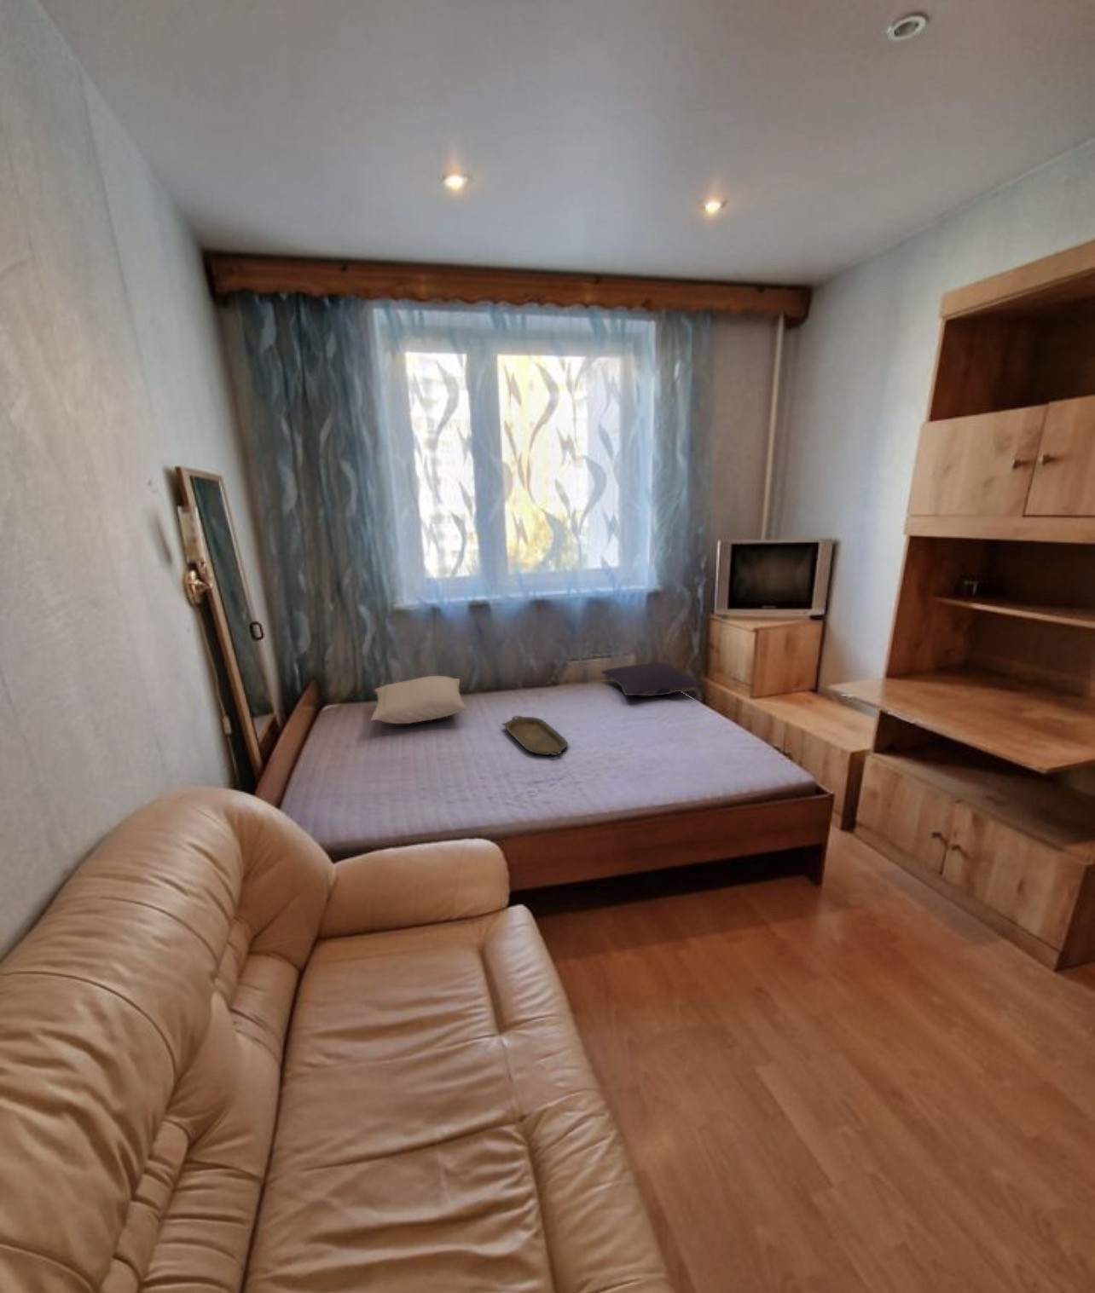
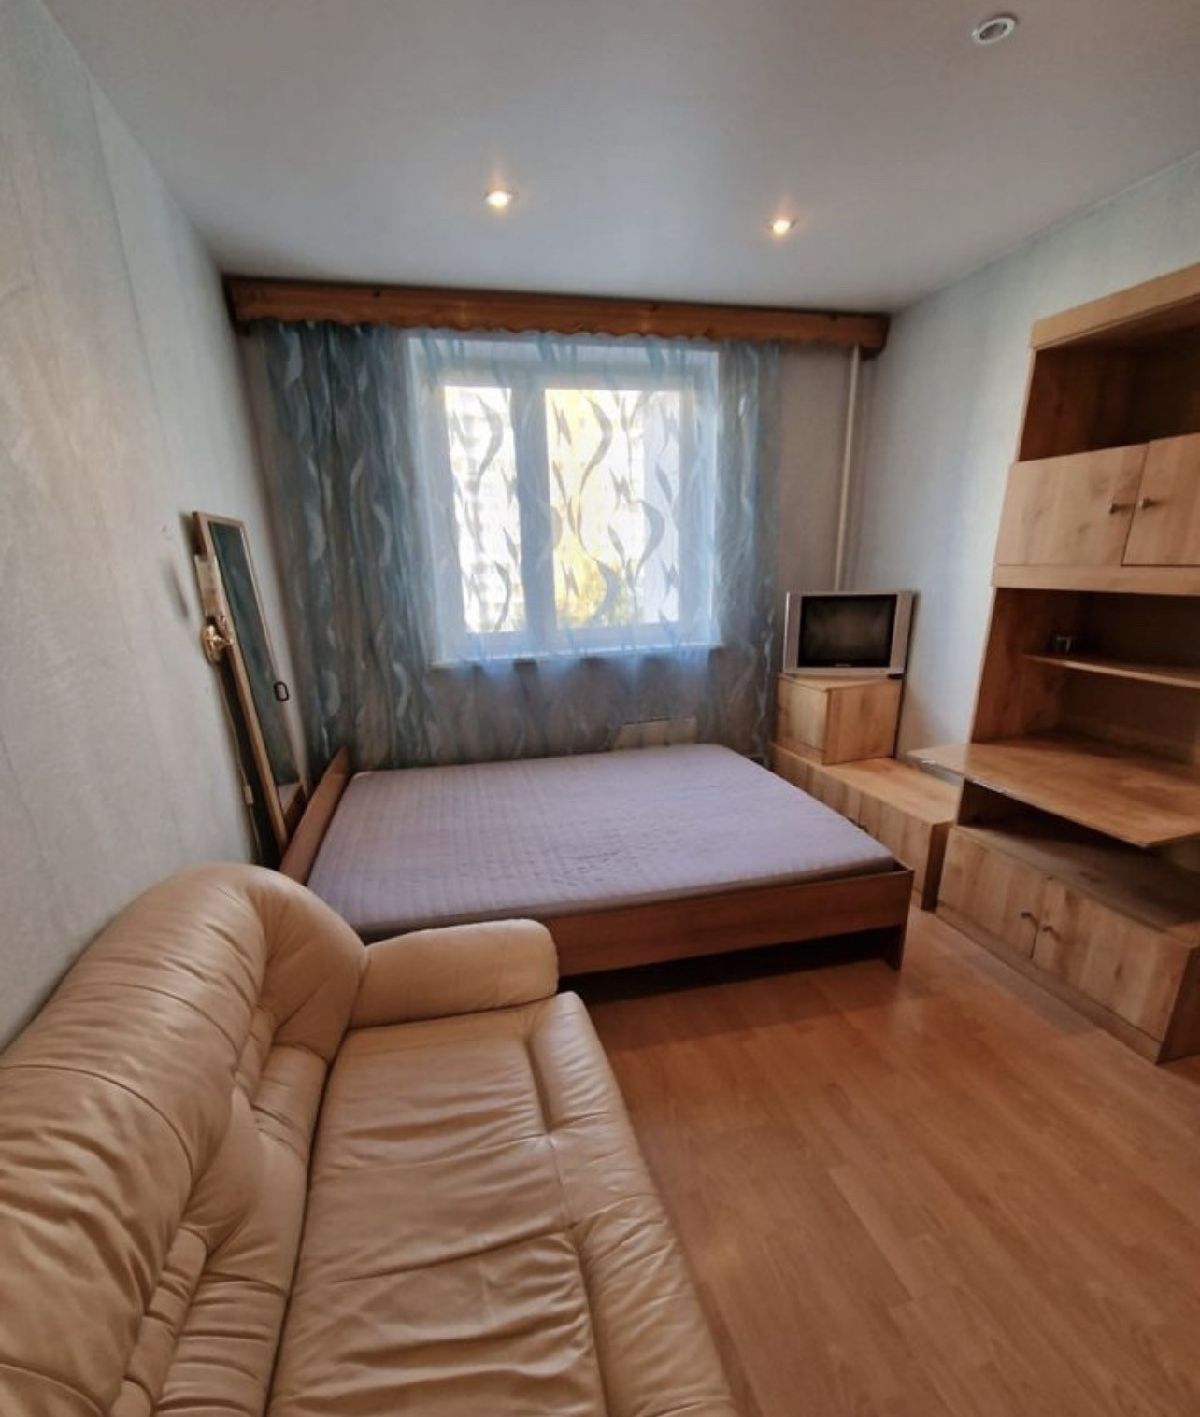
- pillow [369,675,466,724]
- serving tray [502,715,569,756]
- pillow [600,662,704,697]
